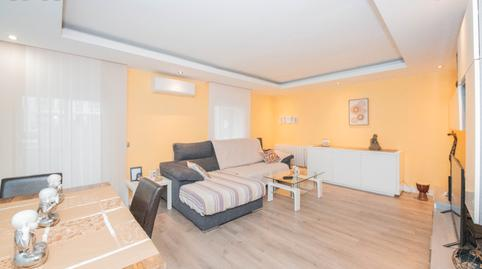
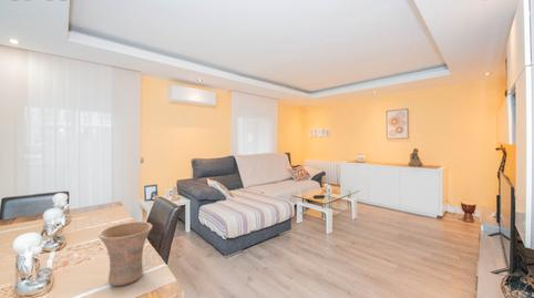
+ vase [97,220,153,287]
